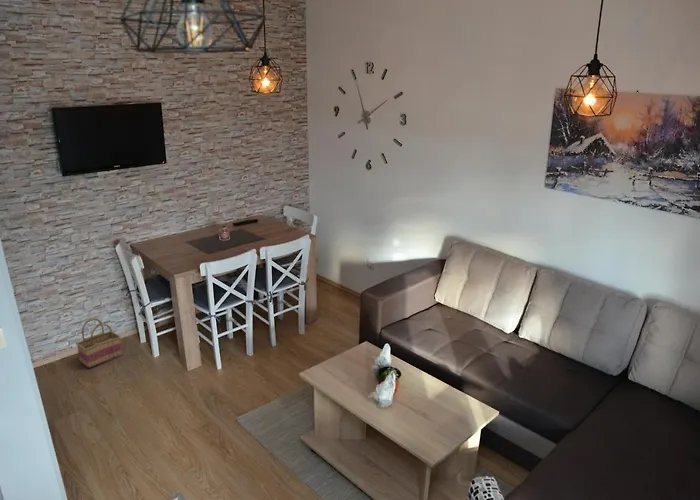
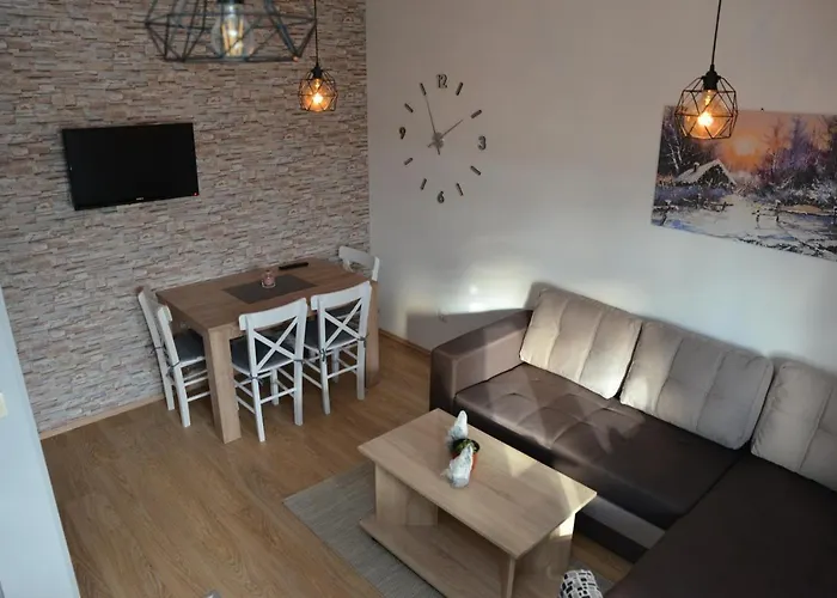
- basket [75,317,124,369]
